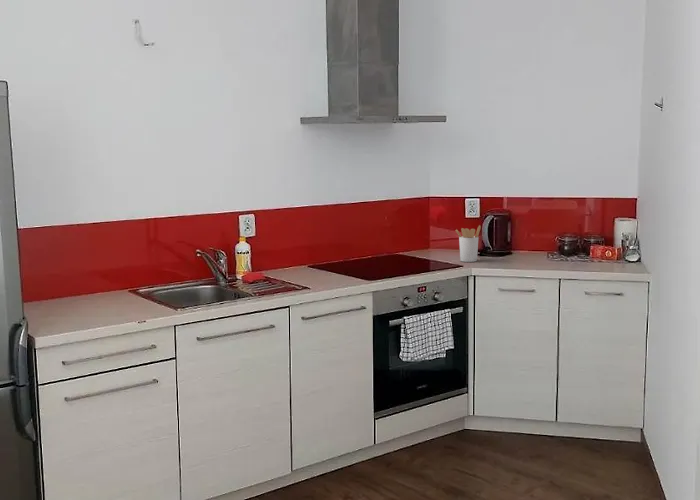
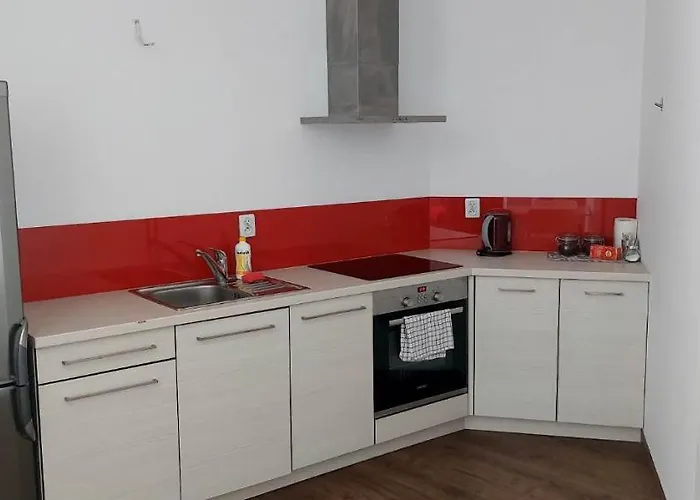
- utensil holder [454,224,482,263]
